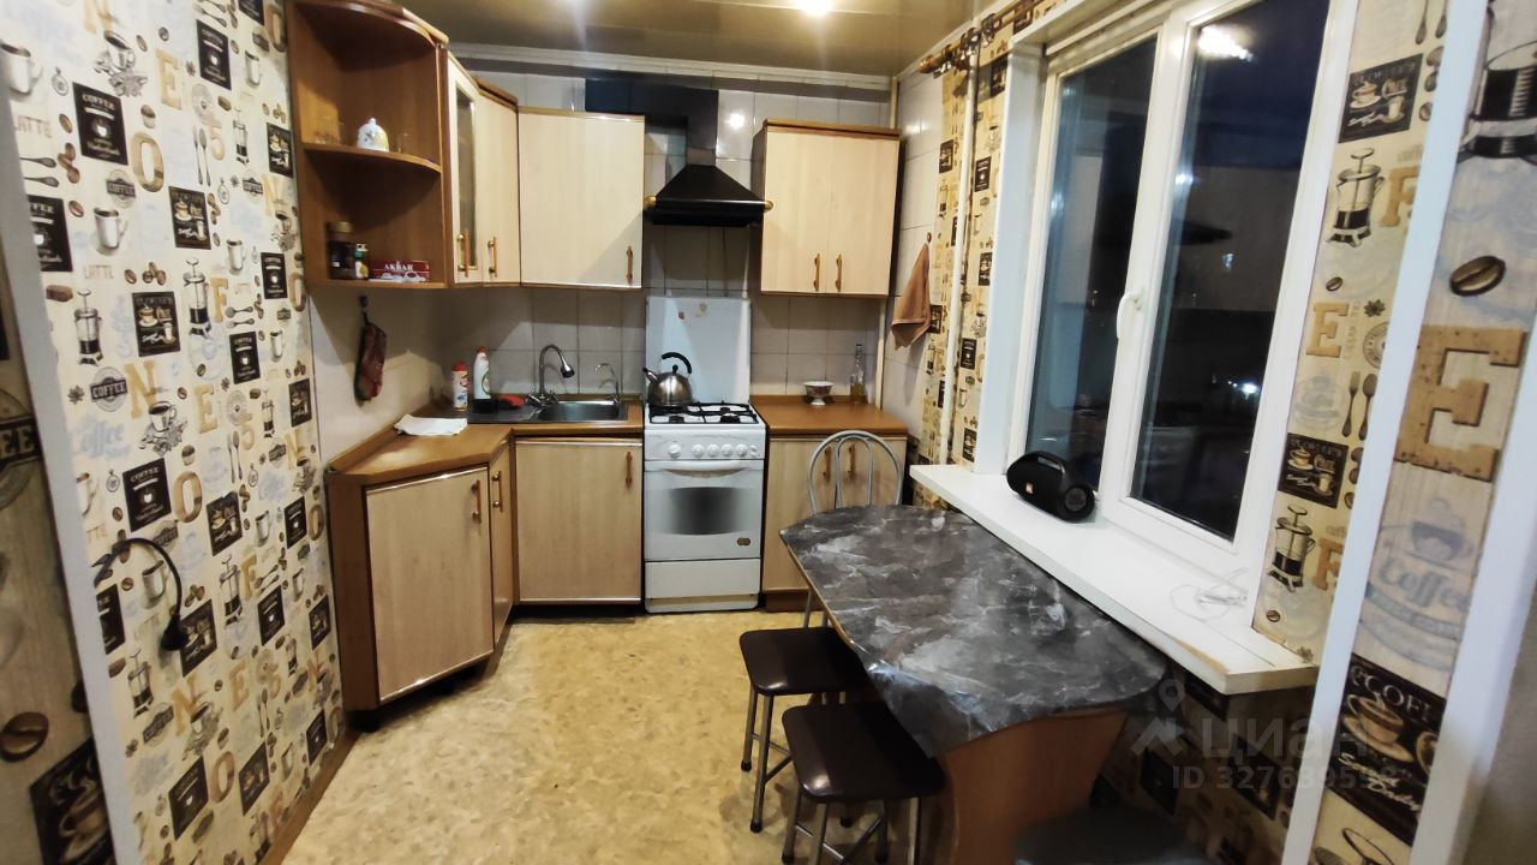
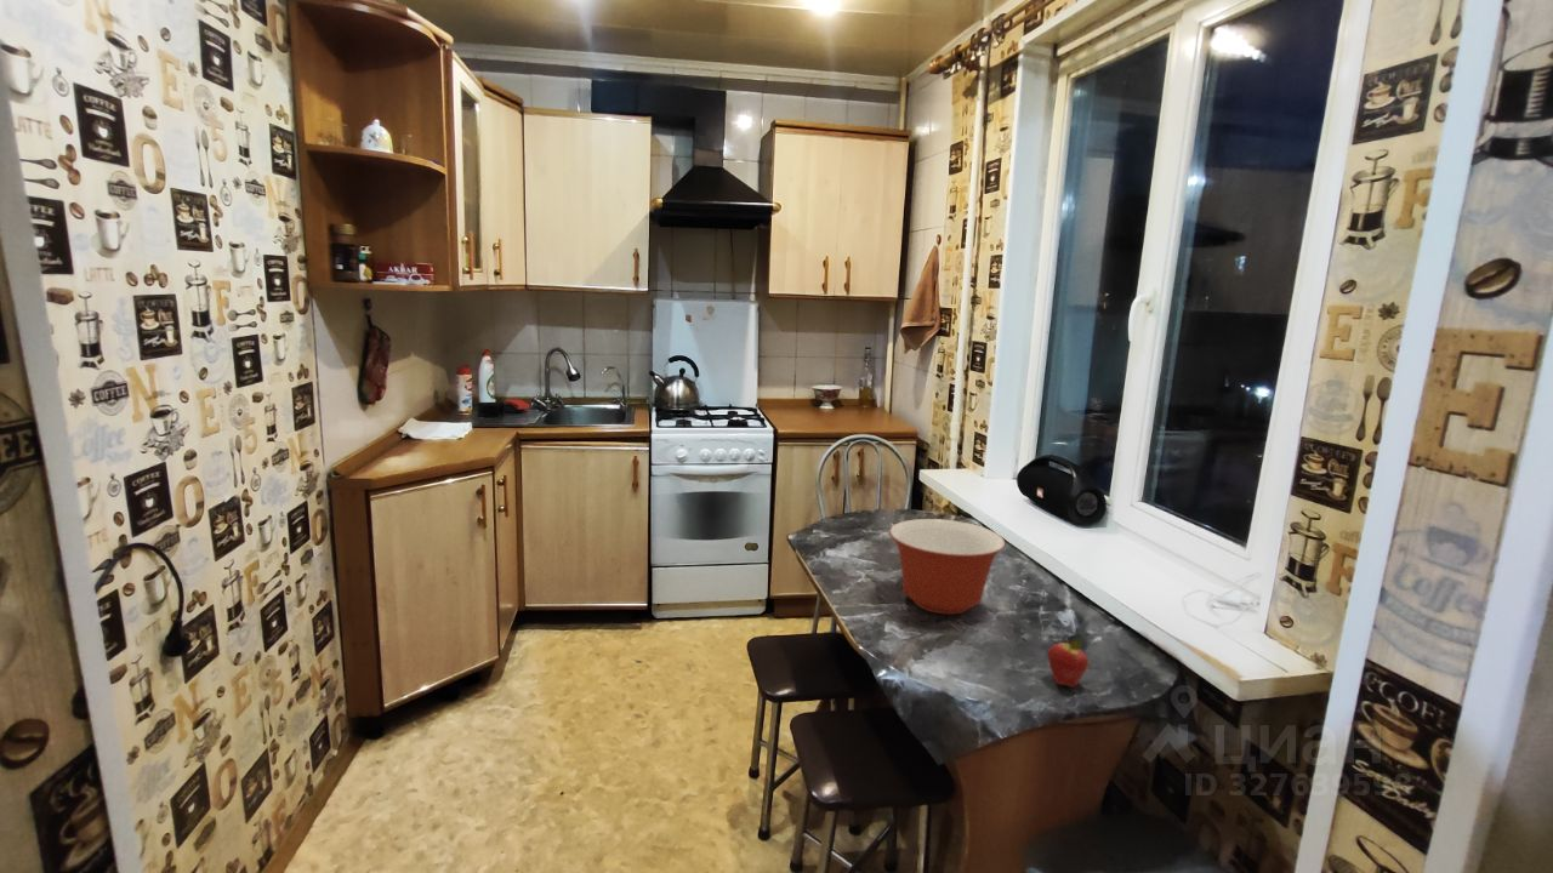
+ mixing bowl [888,518,1006,616]
+ fruit [1047,637,1091,689]
